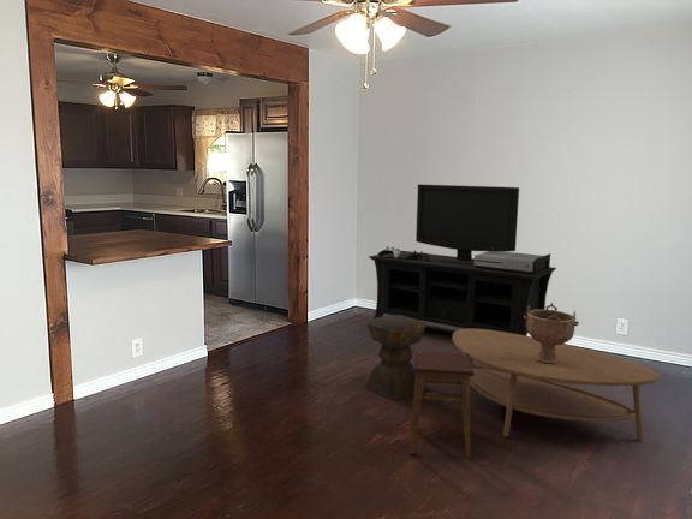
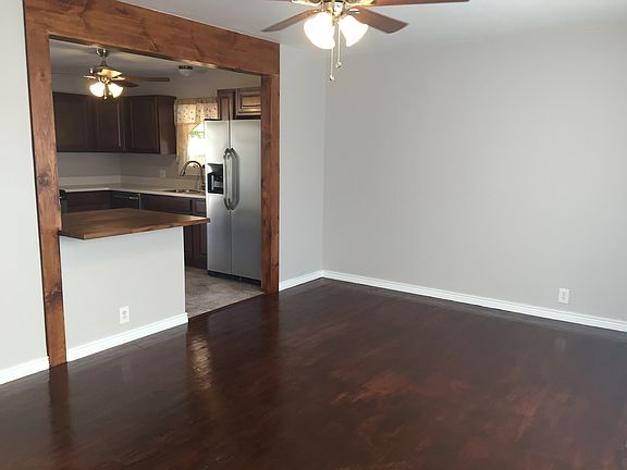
- stool [408,350,476,460]
- media console [368,184,557,336]
- decorative bowl [524,302,580,364]
- stool [363,315,428,400]
- coffee table [452,328,661,443]
